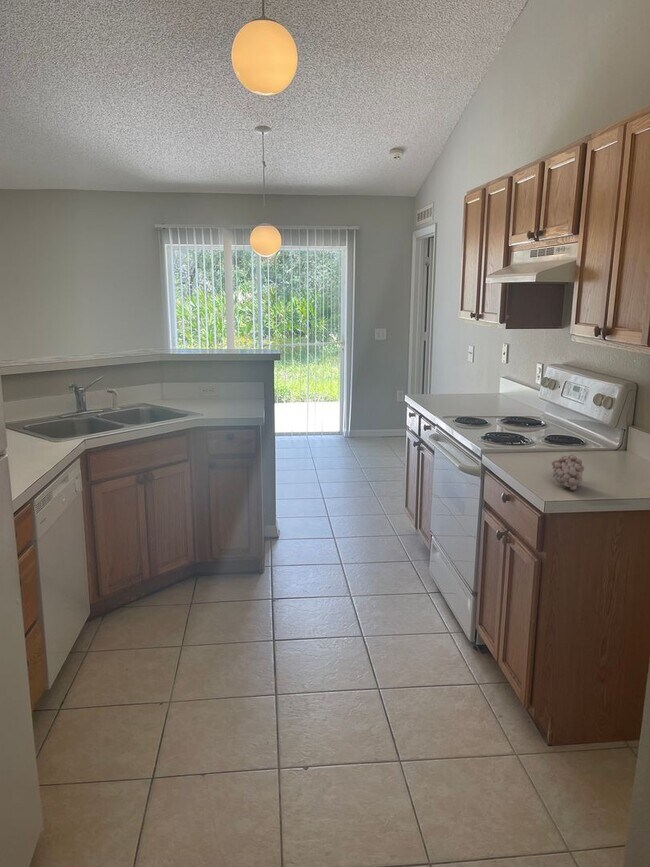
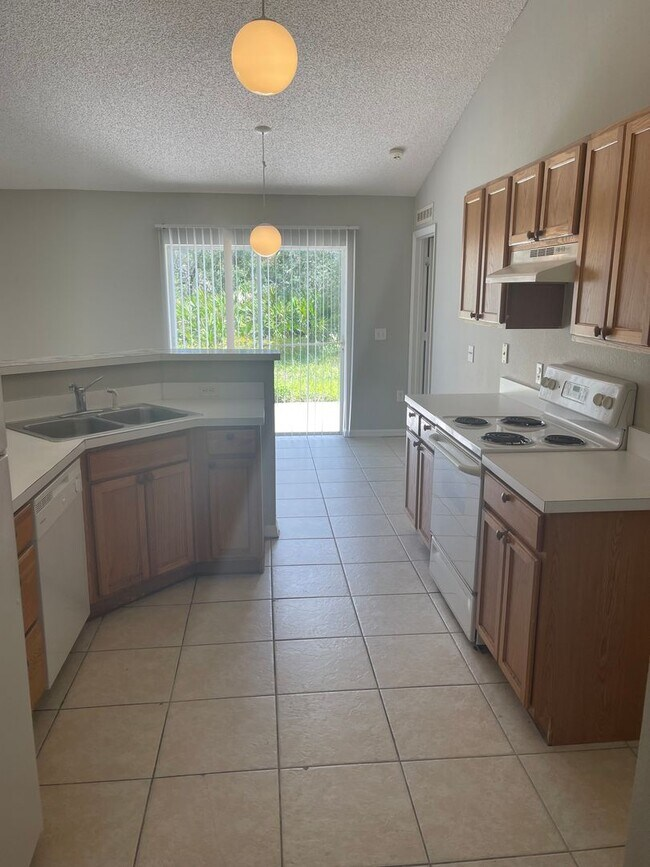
- fruit [550,453,585,491]
